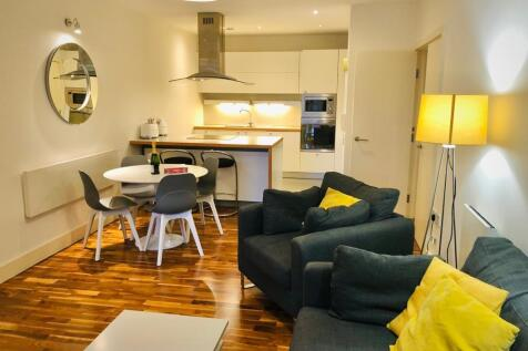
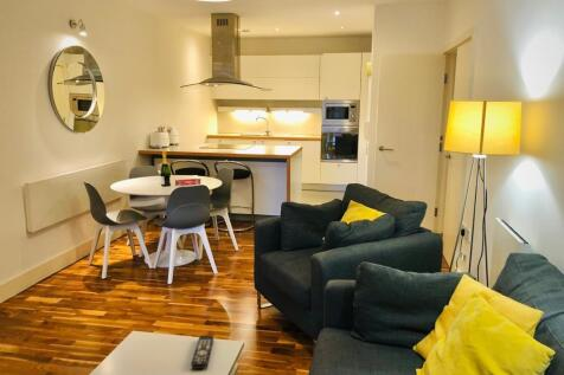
+ remote control [190,334,214,370]
